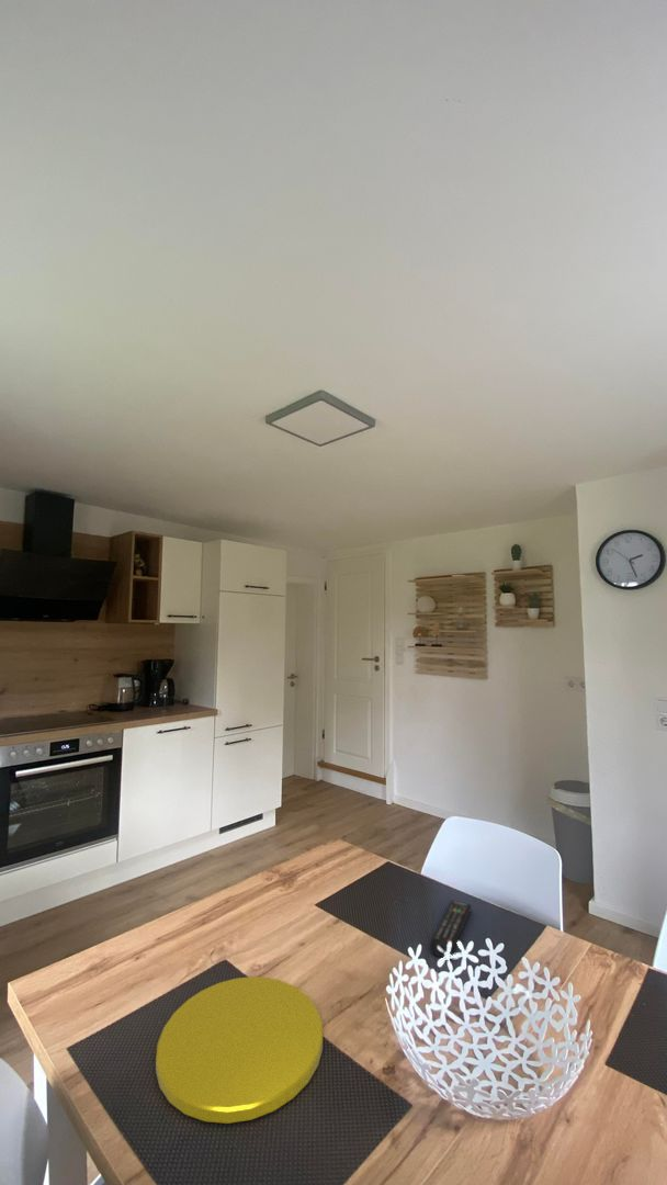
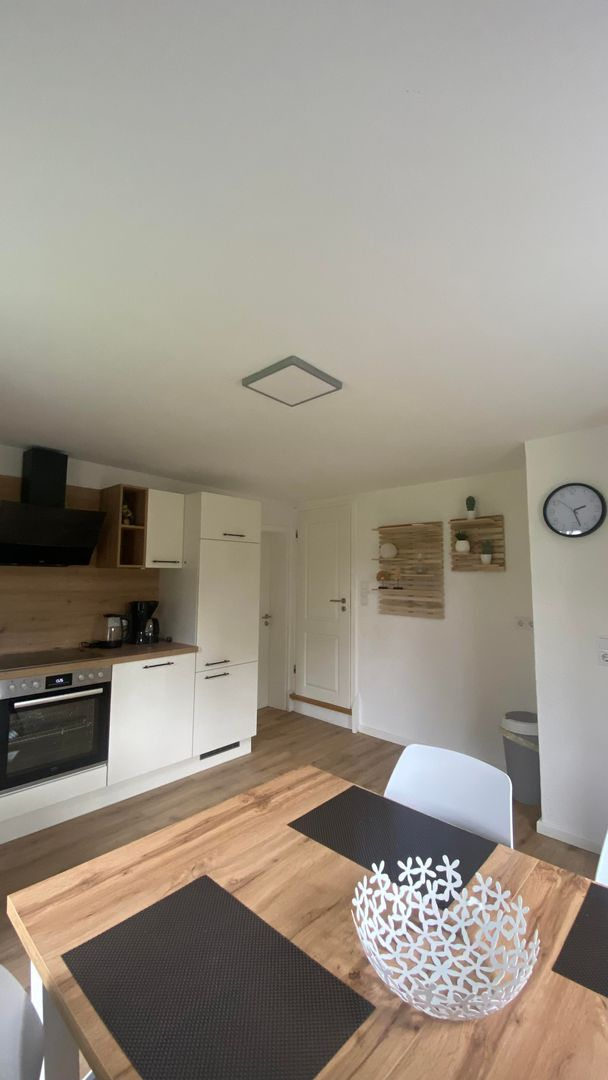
- plate [155,975,324,1125]
- remote control [429,899,473,959]
